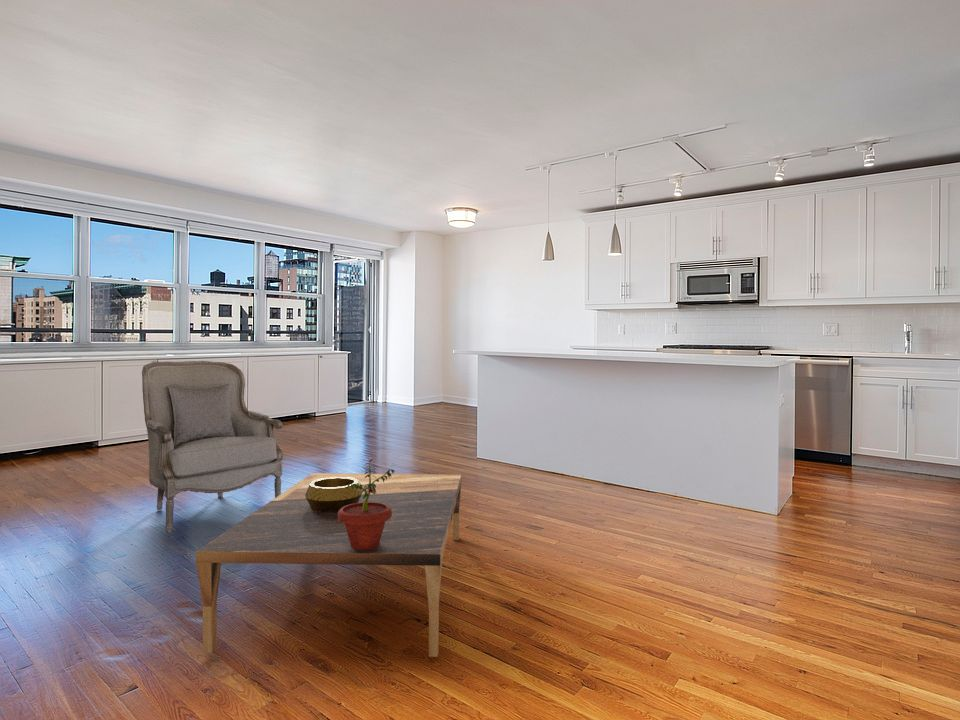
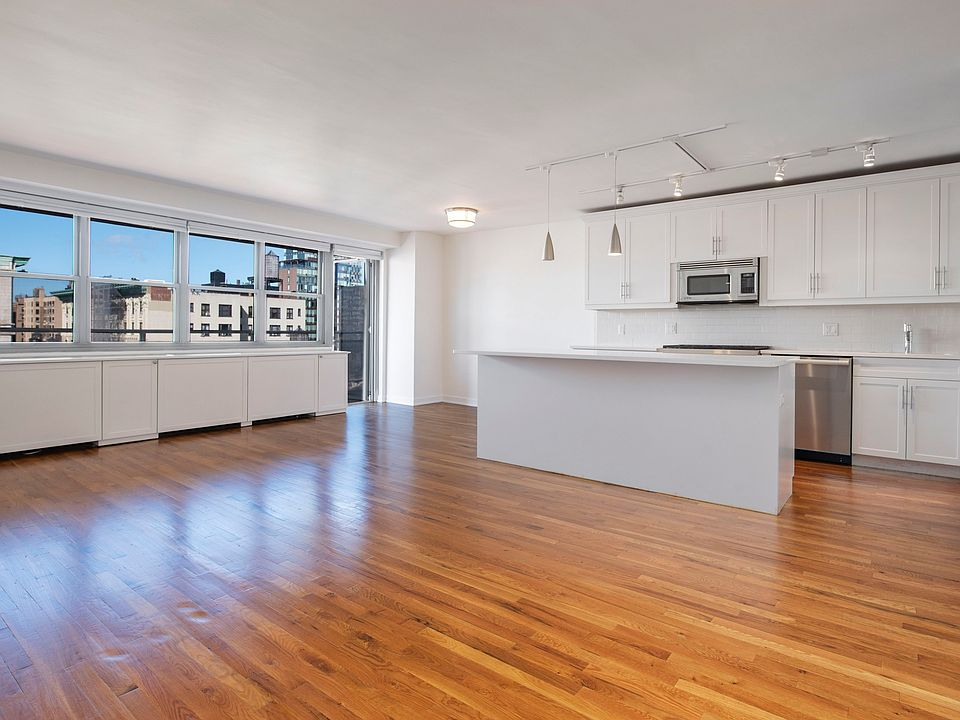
- potted plant [338,458,395,550]
- decorative bowl [305,477,362,512]
- coffee table [195,472,462,658]
- armchair [141,360,284,534]
